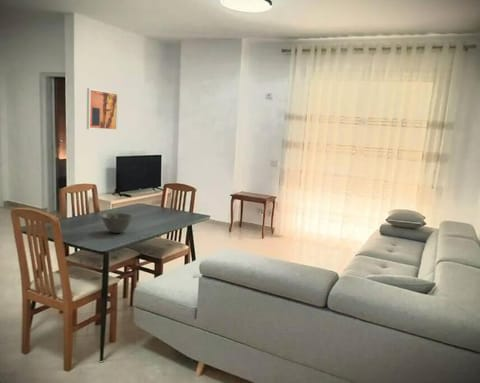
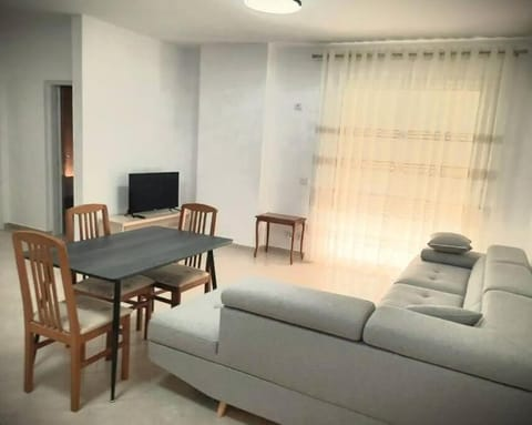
- wall art [86,87,119,132]
- bowl [101,212,133,234]
